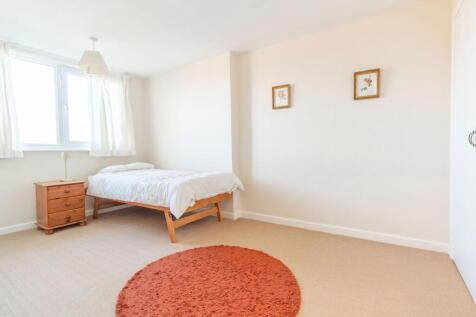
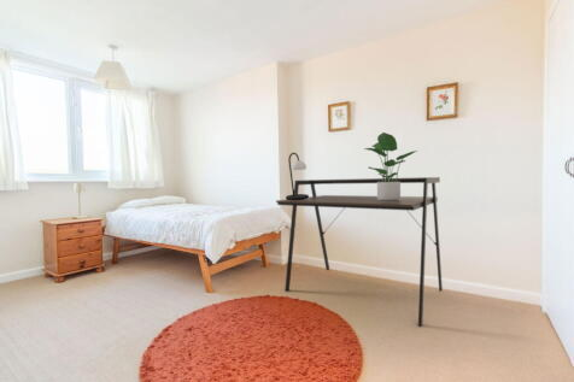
+ potted plant [363,131,418,201]
+ table lamp [285,152,310,200]
+ desk [275,176,444,328]
